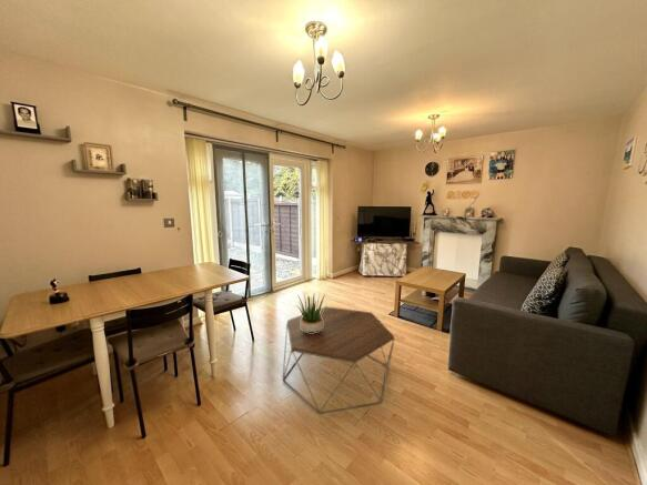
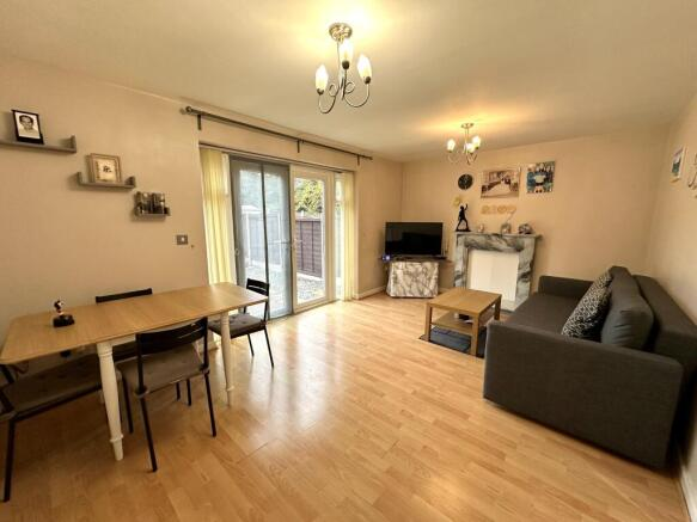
- potted plant [296,293,328,333]
- coffee table [281,305,396,415]
